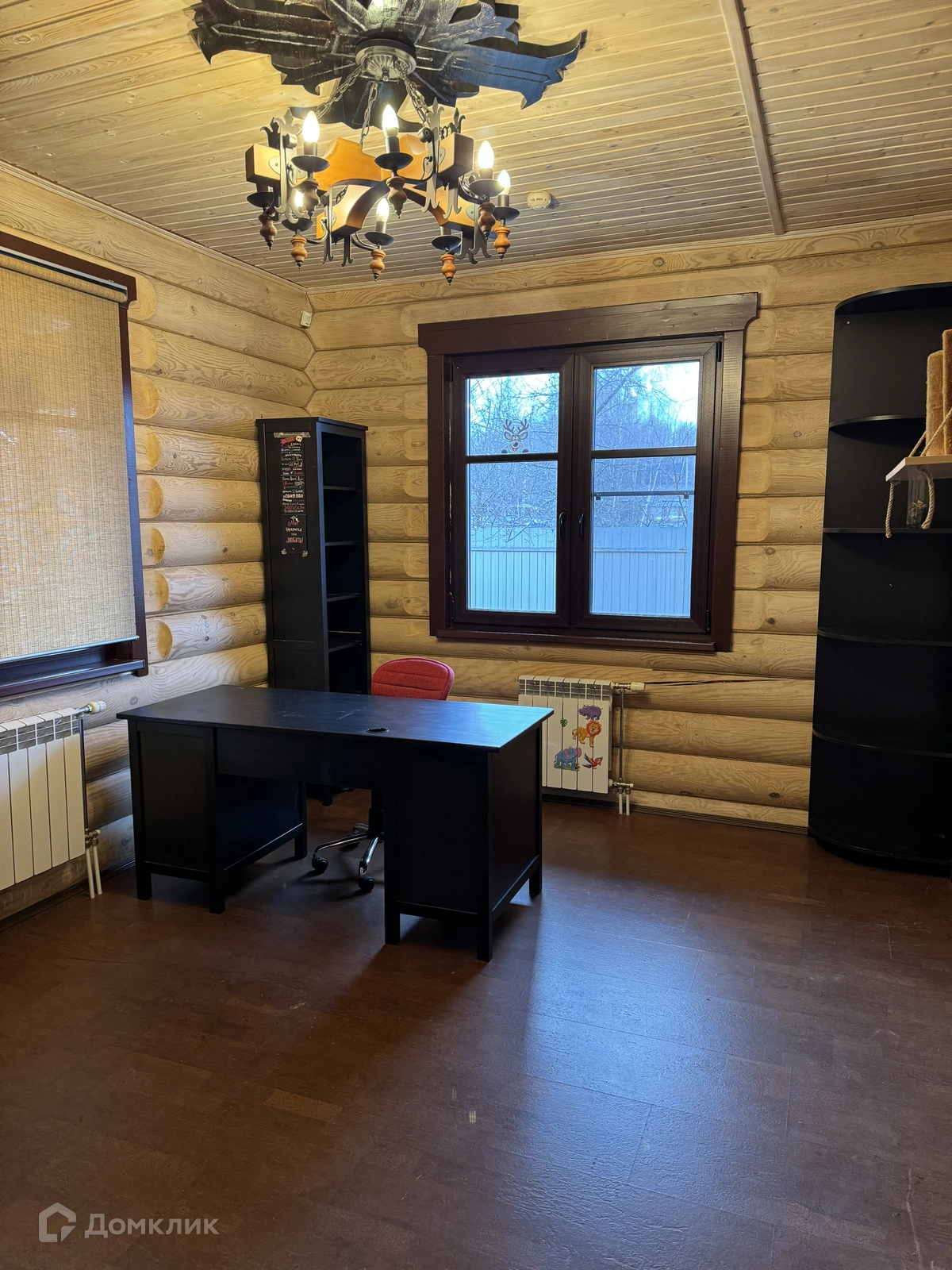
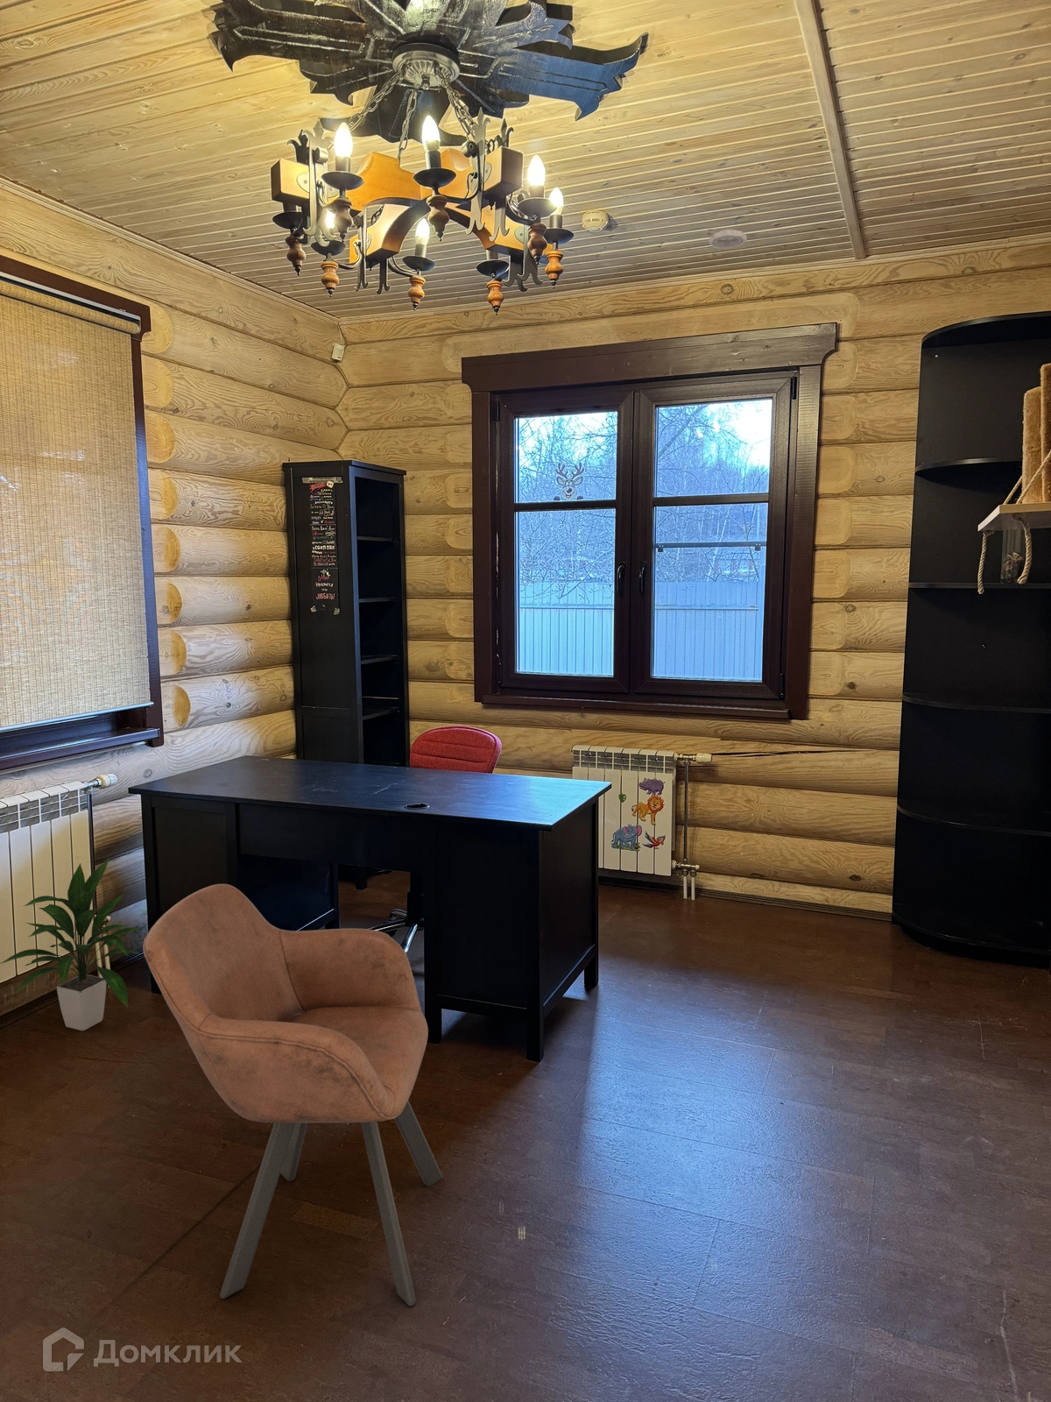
+ armchair [142,883,444,1307]
+ indoor plant [0,857,144,1031]
+ smoke detector [708,229,749,249]
